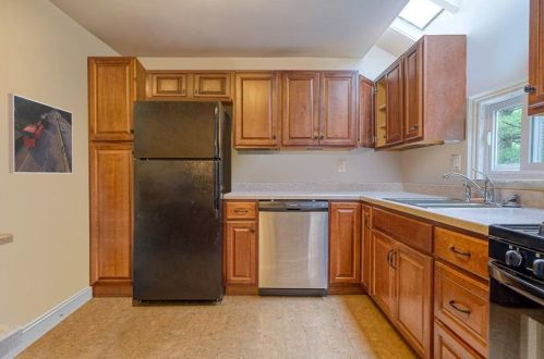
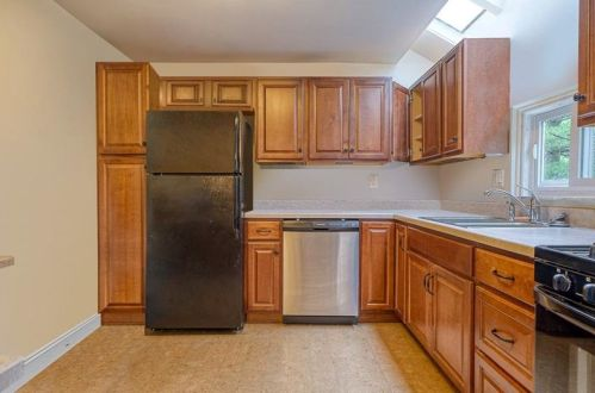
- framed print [7,92,74,175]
